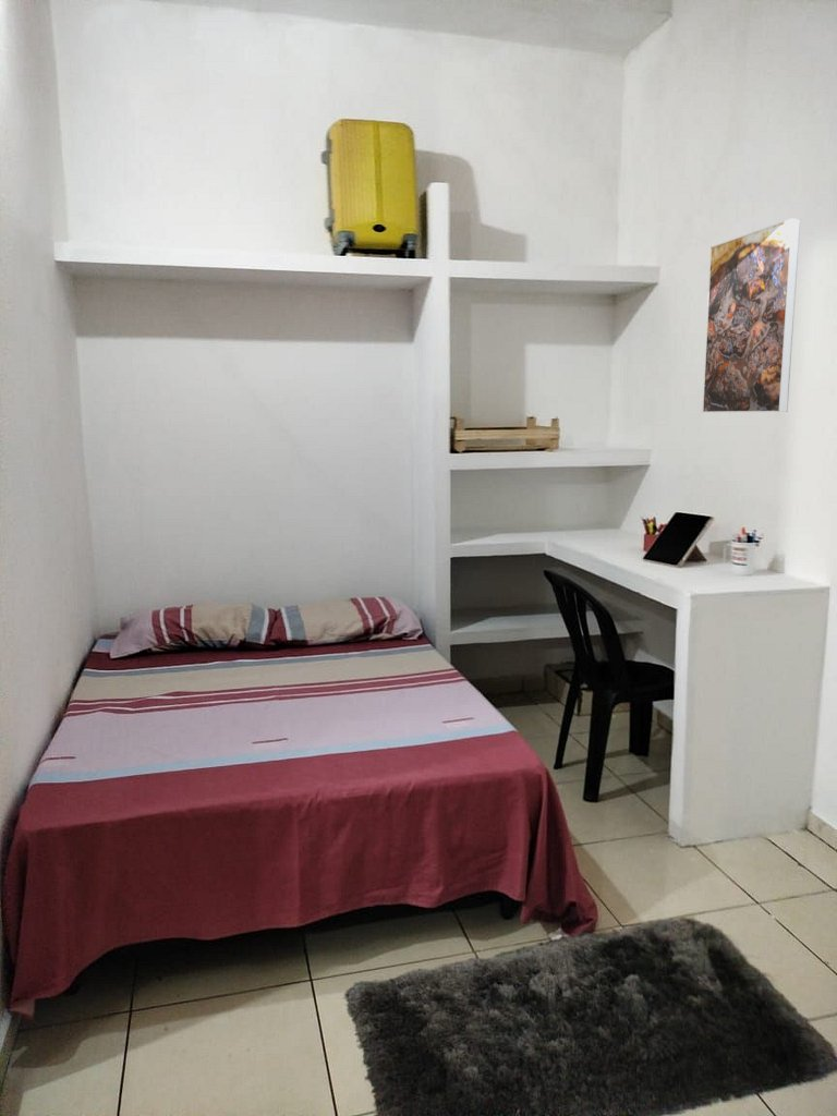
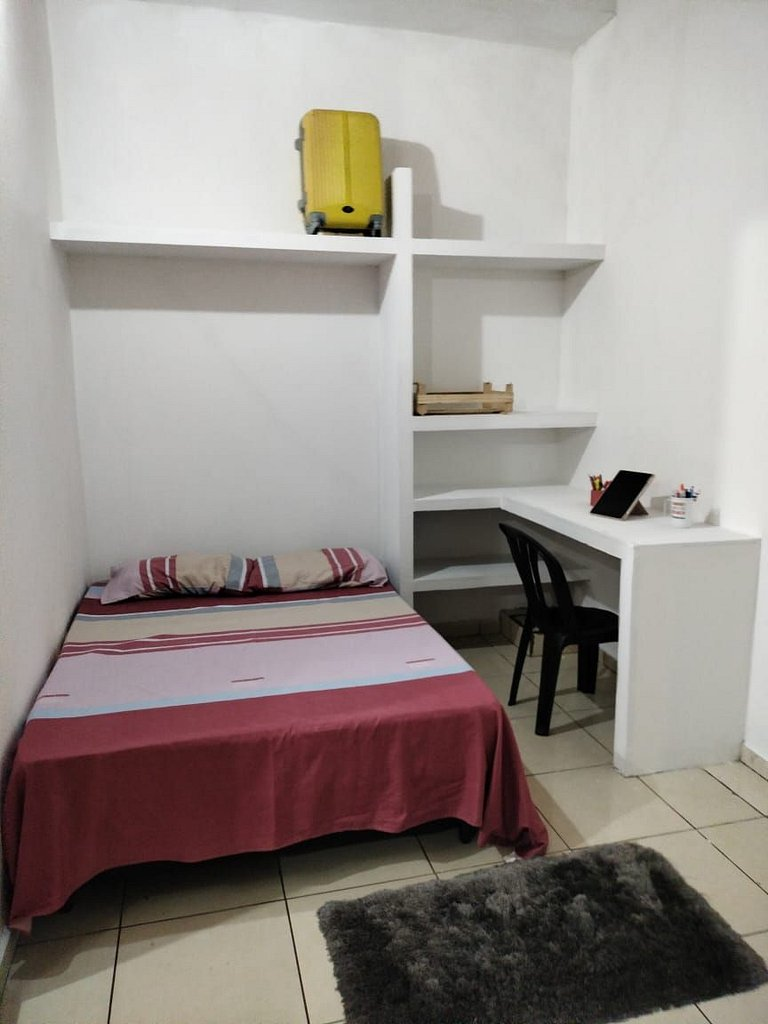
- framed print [702,217,801,413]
